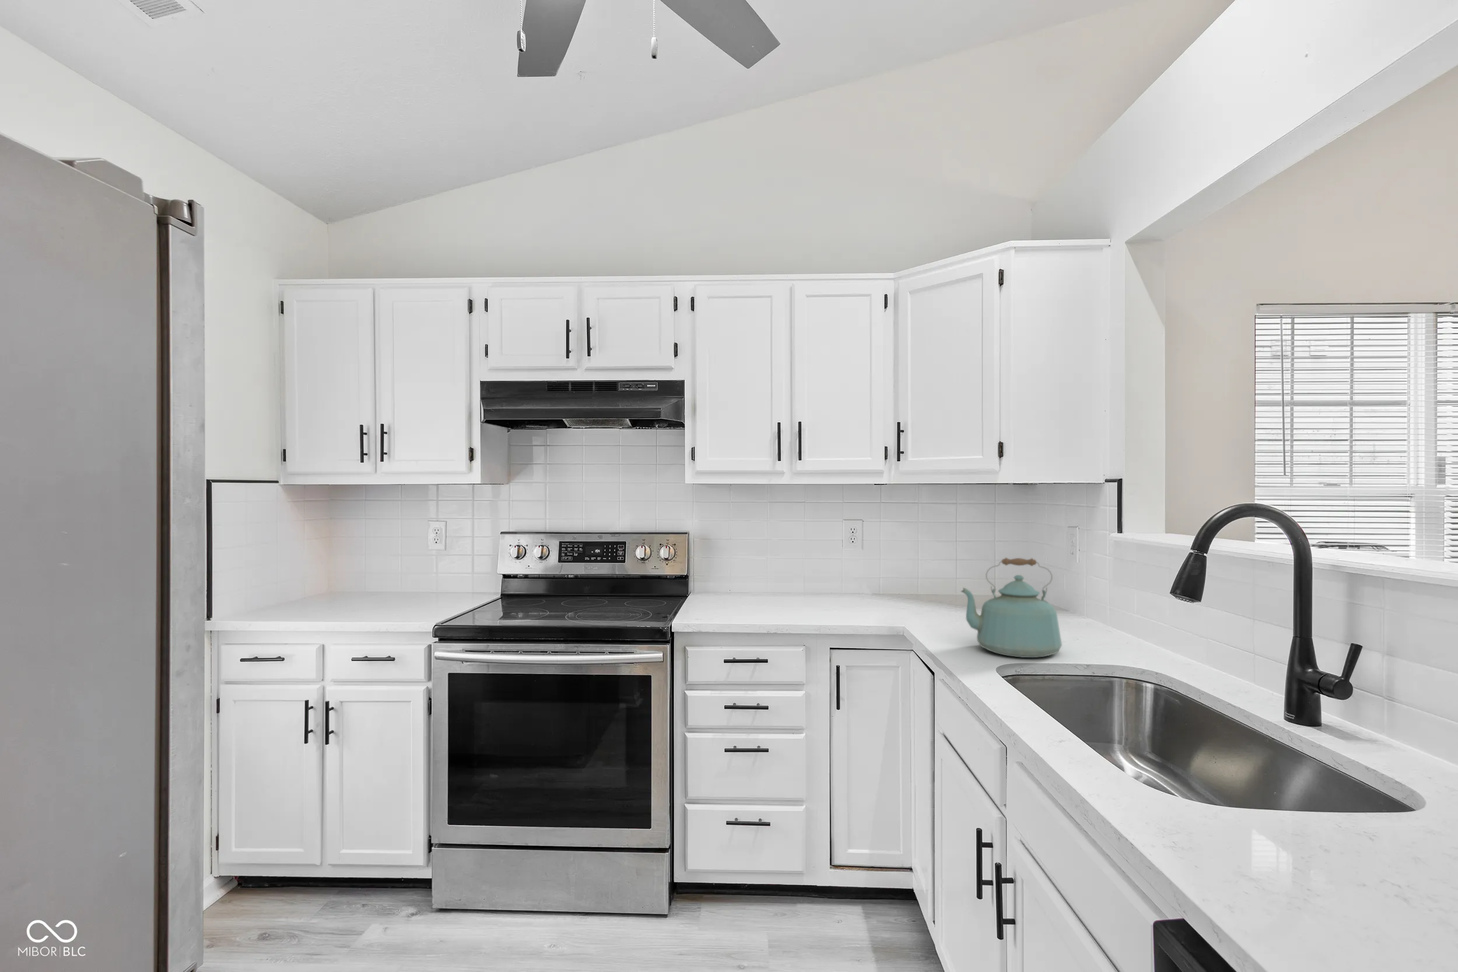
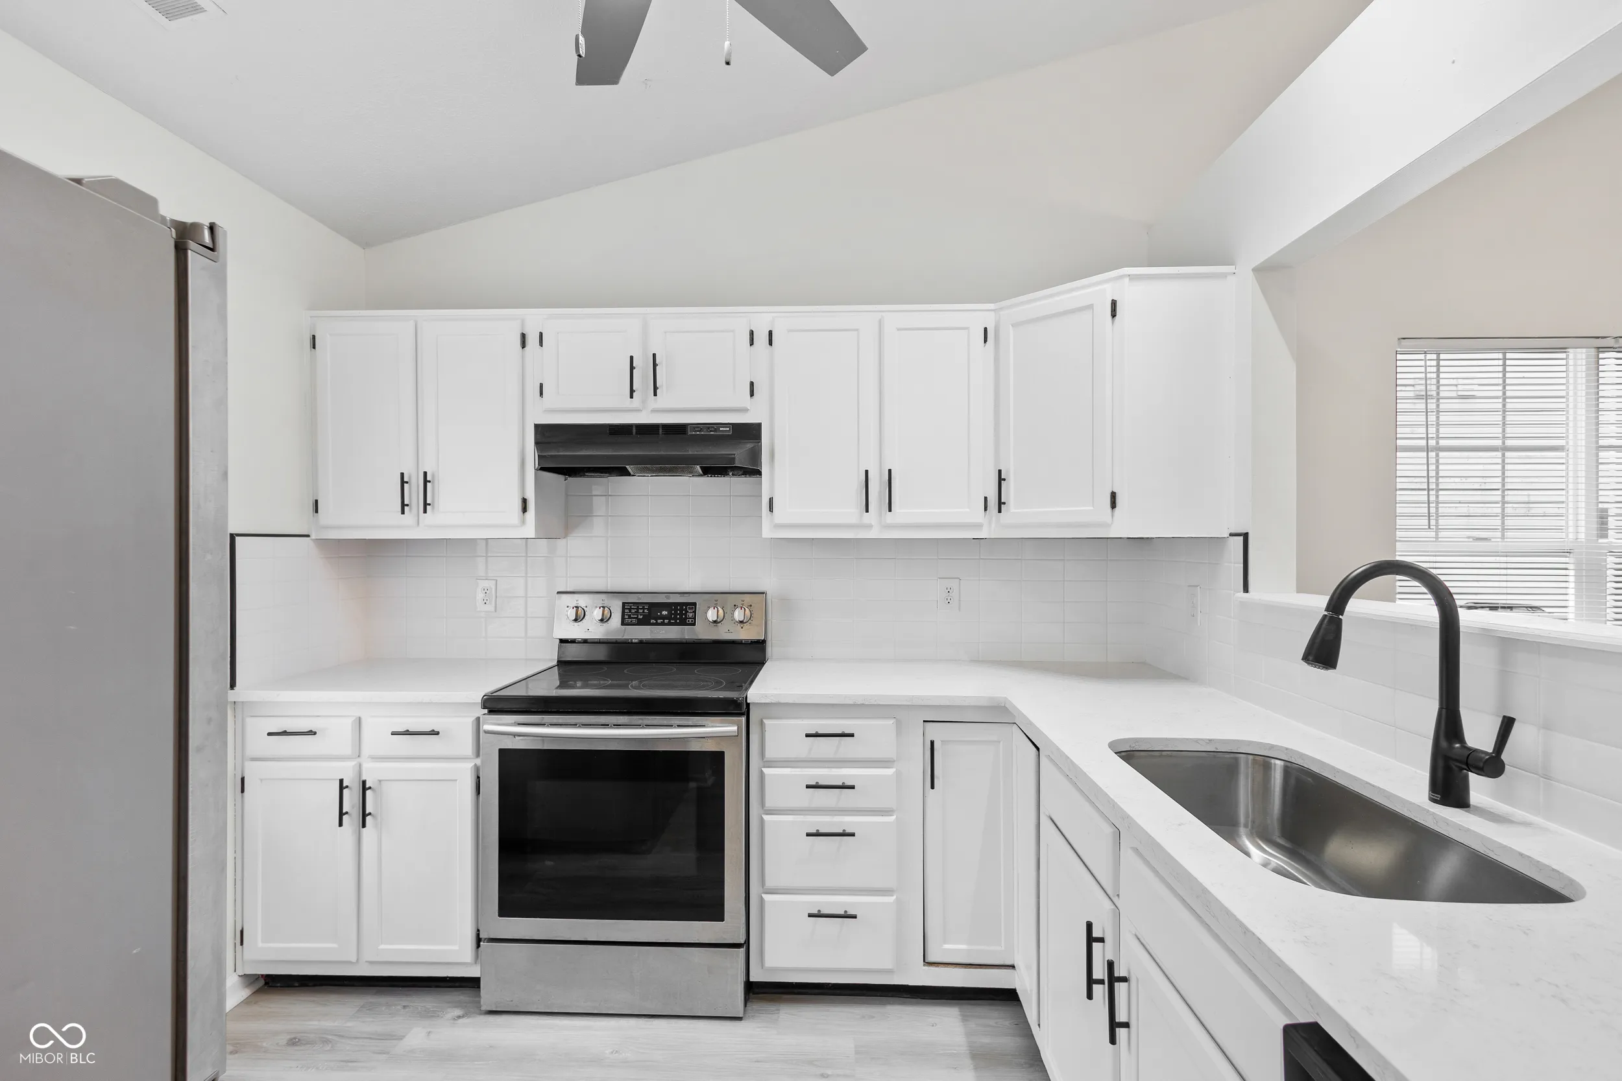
- kettle [960,557,1063,658]
